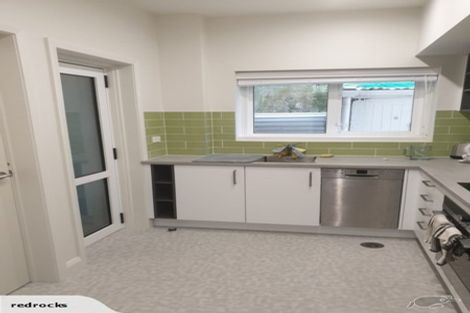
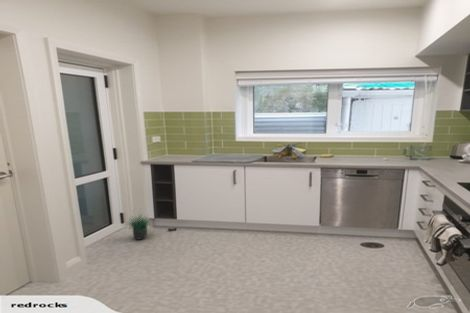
+ potted plant [121,209,154,241]
